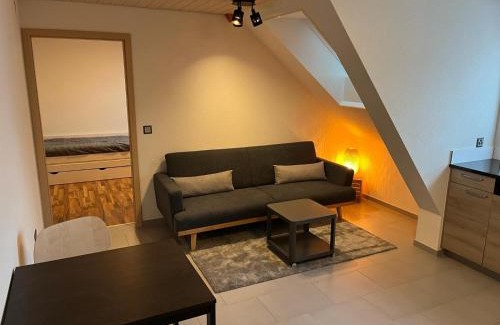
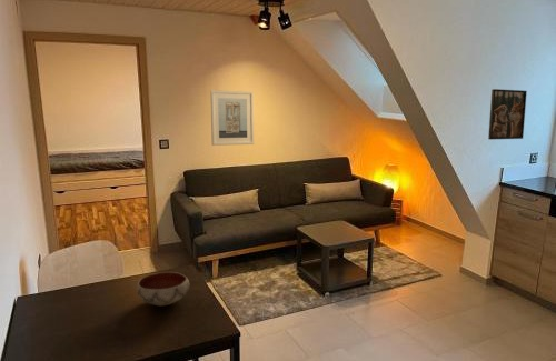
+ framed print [487,88,528,140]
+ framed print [209,89,255,147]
+ bowl [136,271,191,308]
